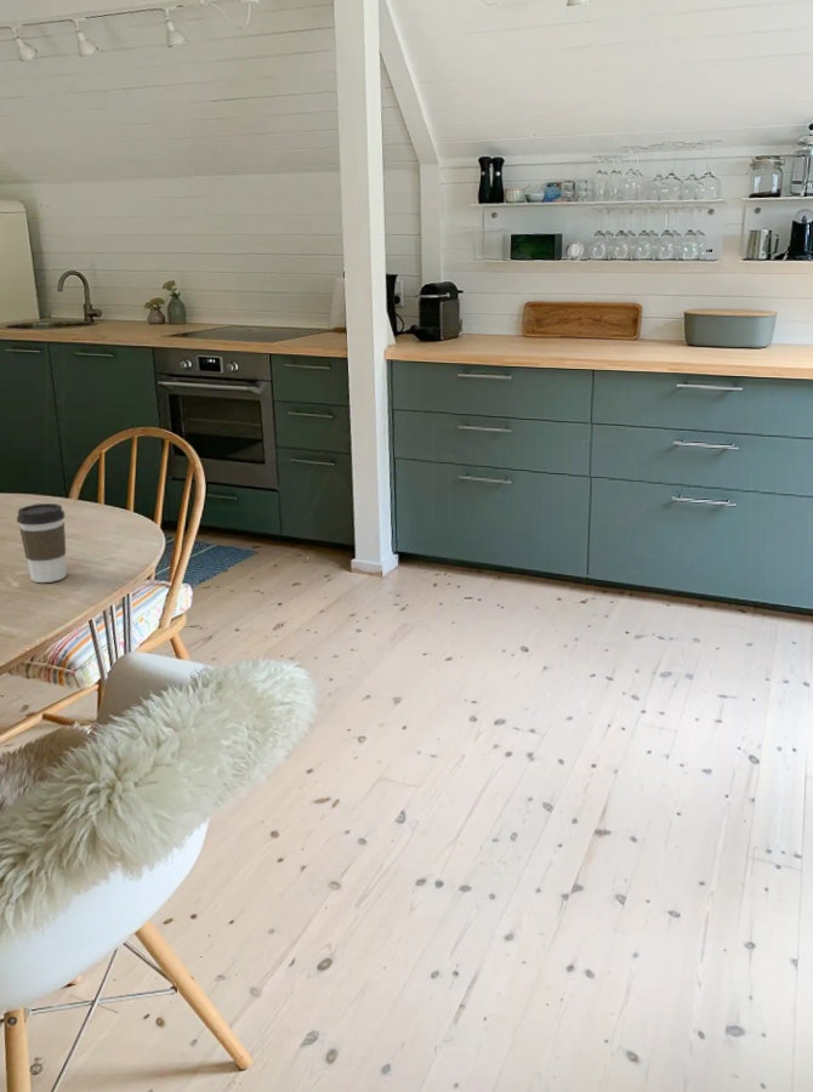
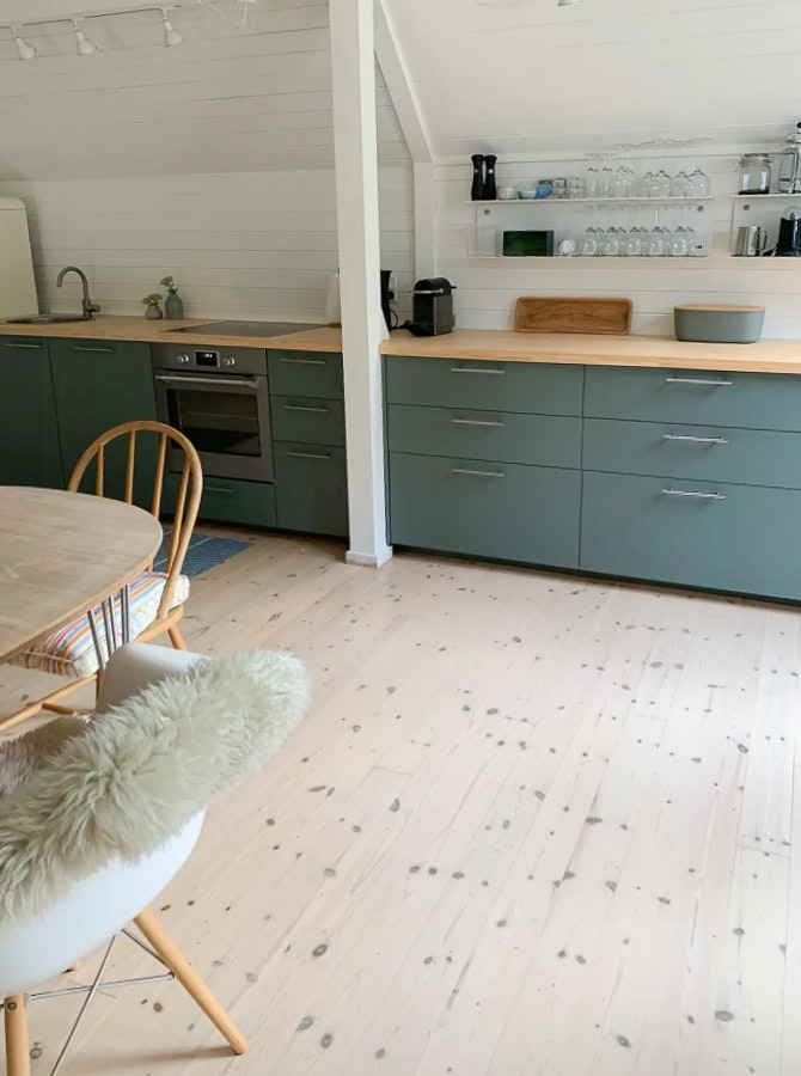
- coffee cup [16,502,67,584]
